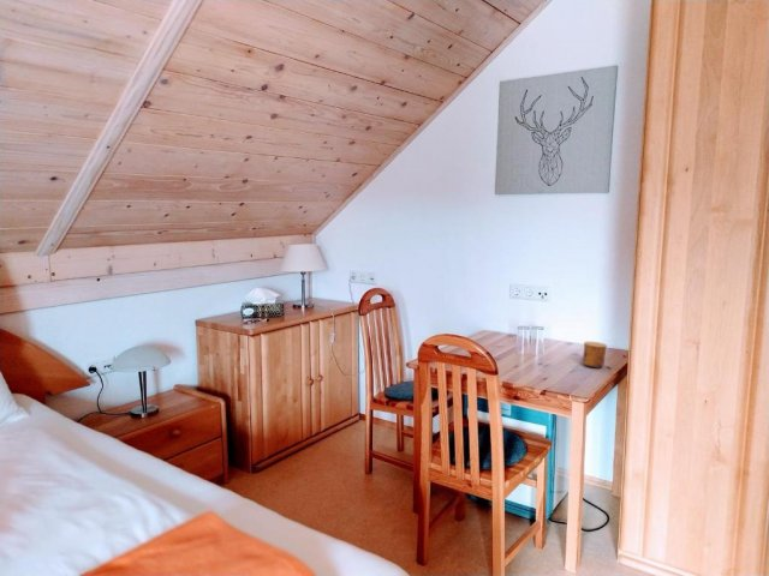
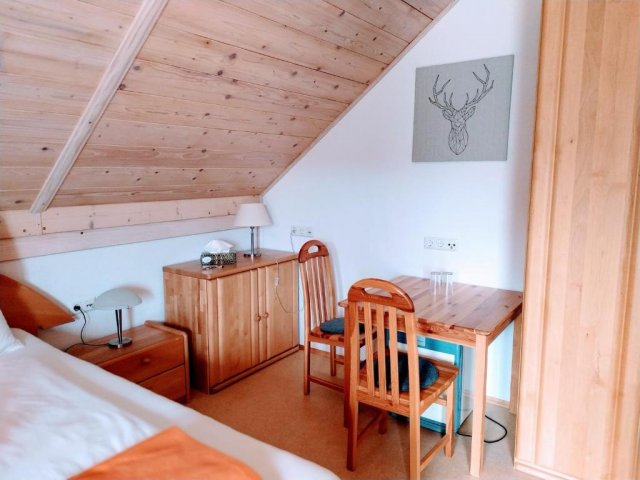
- cup [582,341,608,370]
